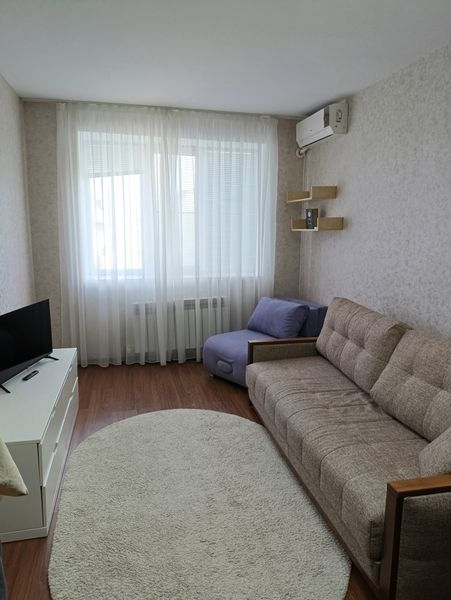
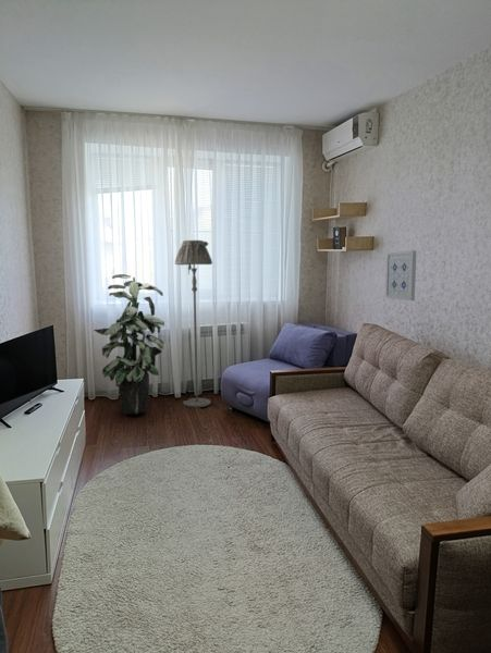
+ floor lamp [174,239,213,408]
+ wall art [384,249,417,301]
+ indoor plant [93,273,165,415]
